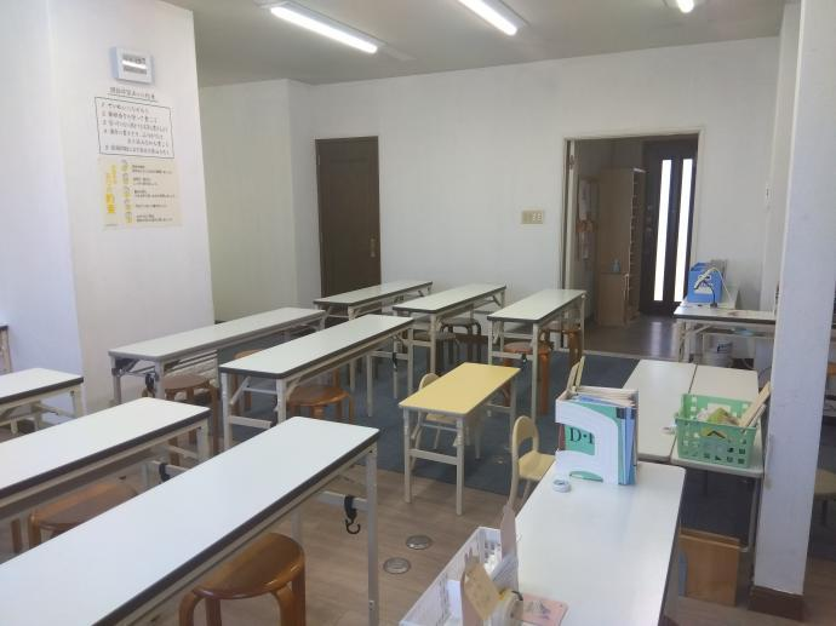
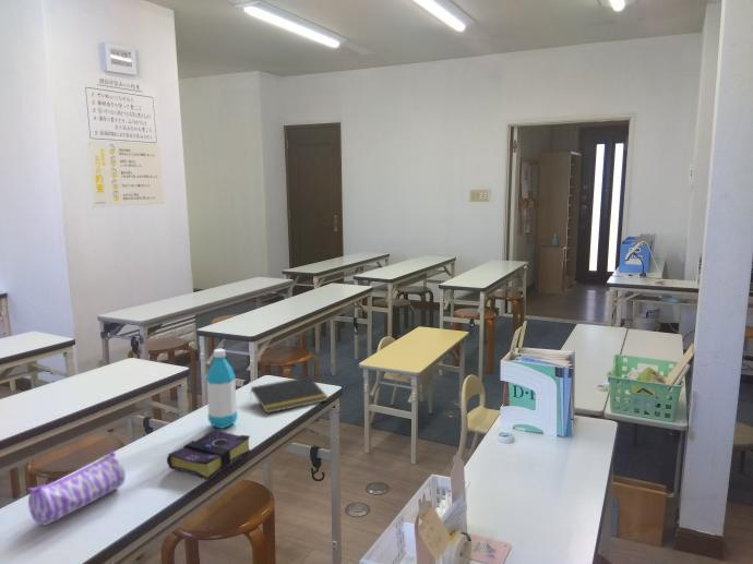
+ pencil case [27,451,125,526]
+ notepad [249,375,330,415]
+ book [166,428,251,480]
+ water bottle [205,348,238,430]
